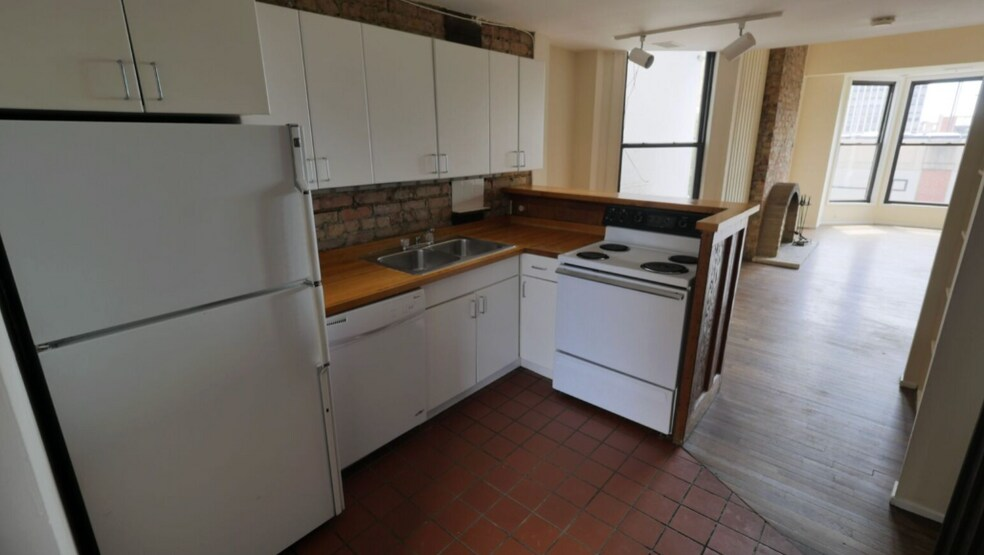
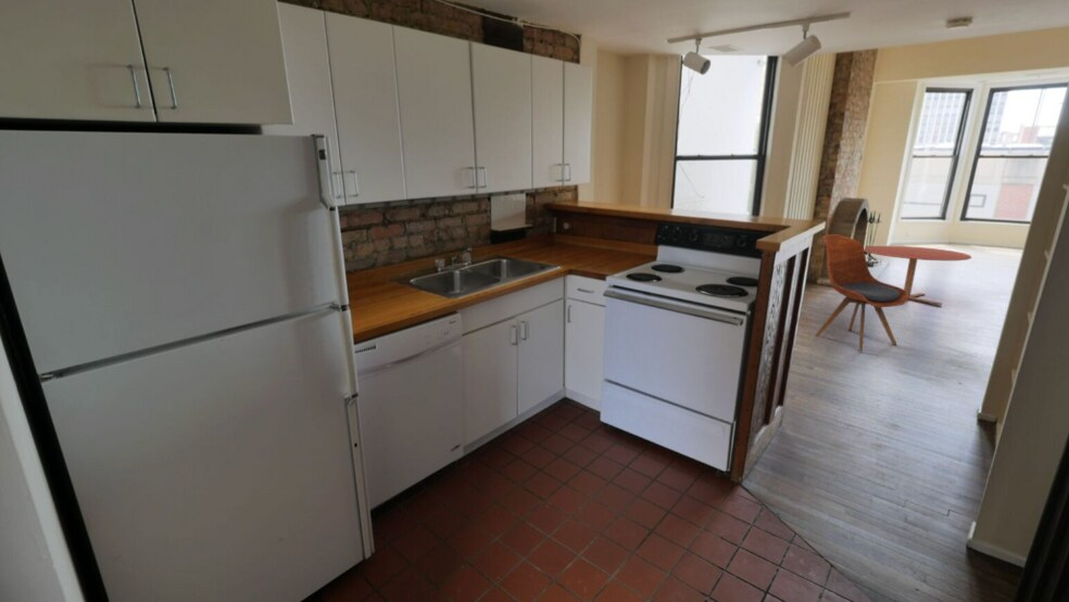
+ dining chair [814,233,909,353]
+ round table [864,245,972,306]
